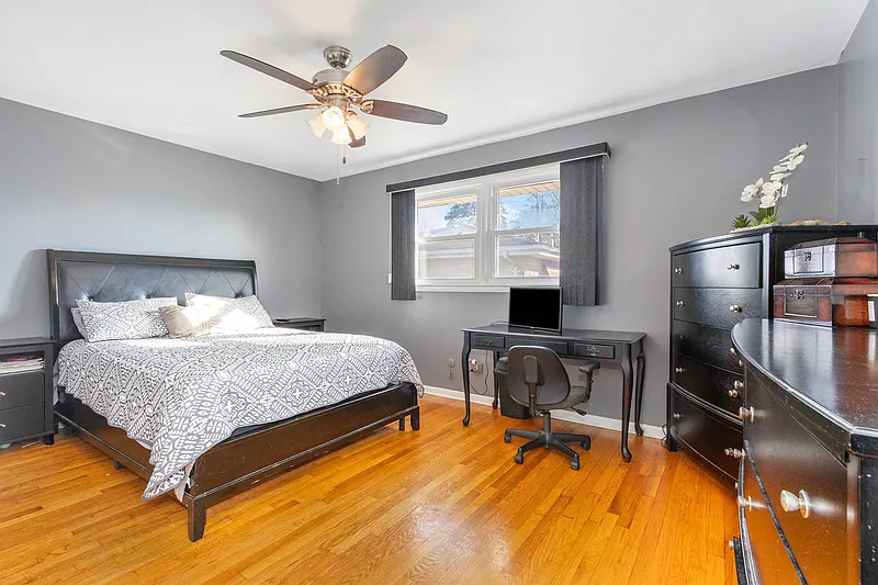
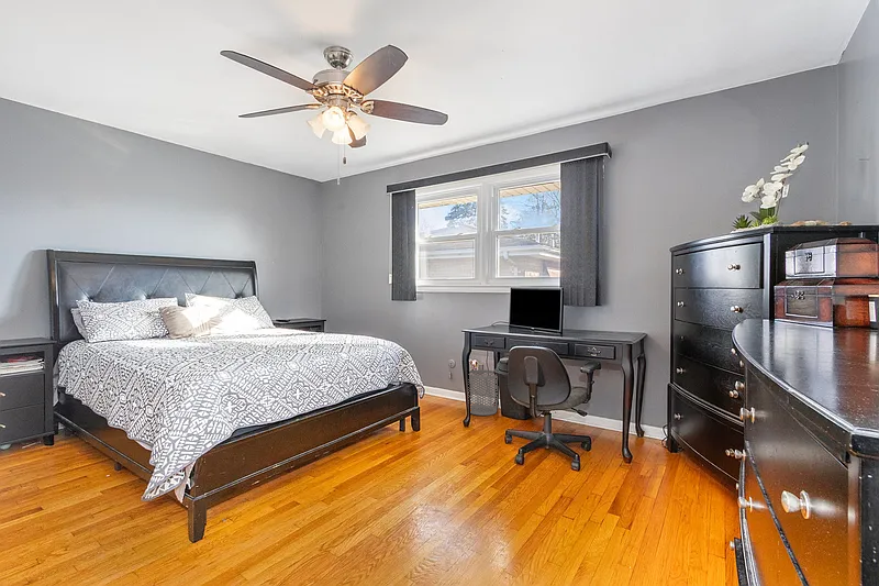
+ waste bin [468,368,499,417]
